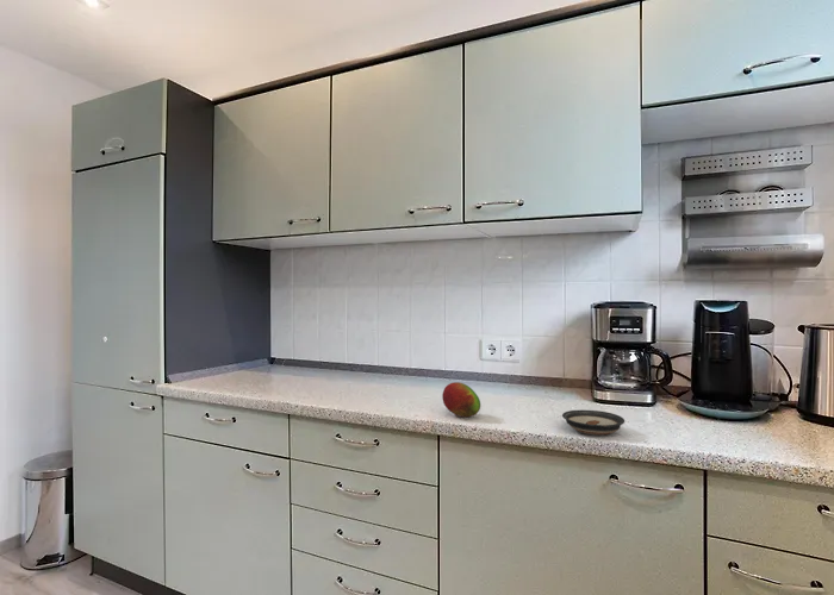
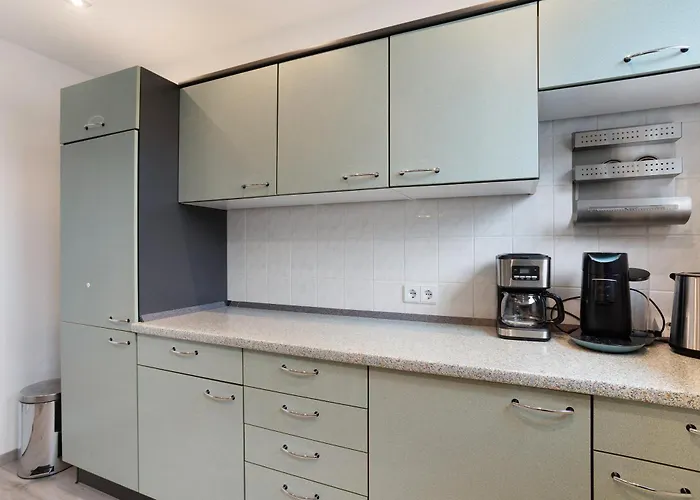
- fruit [441,381,481,418]
- saucer [561,409,626,437]
